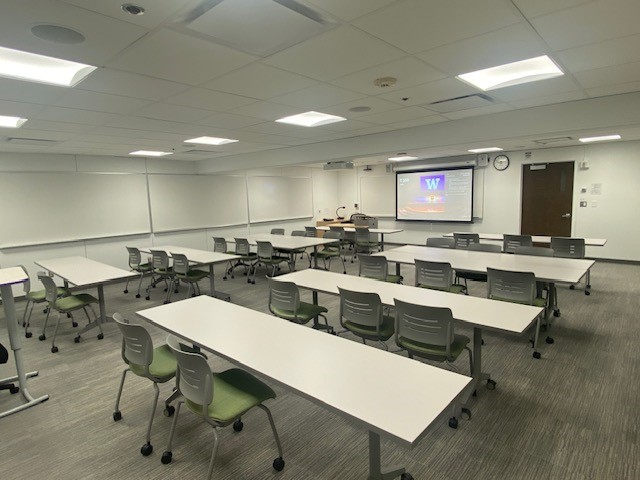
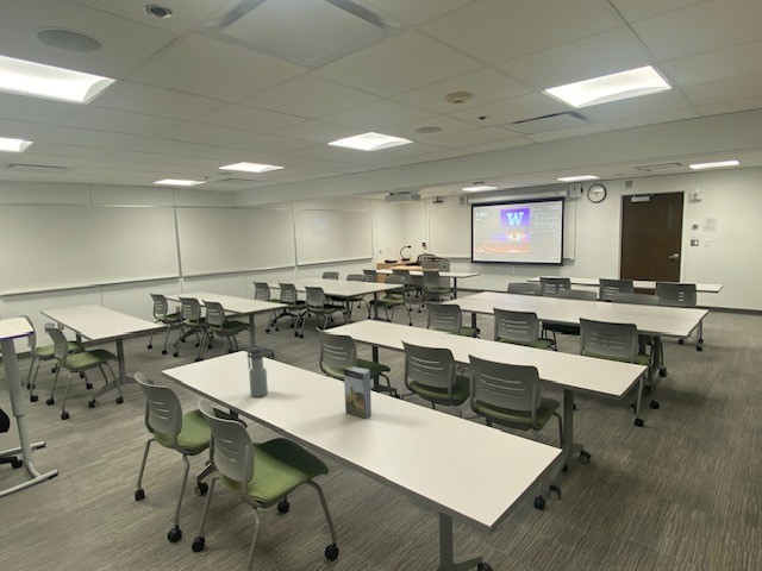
+ book [343,365,373,420]
+ water bottle [246,346,269,399]
